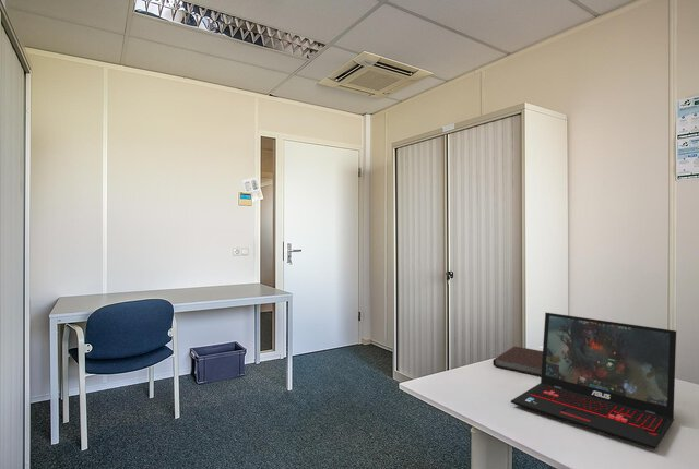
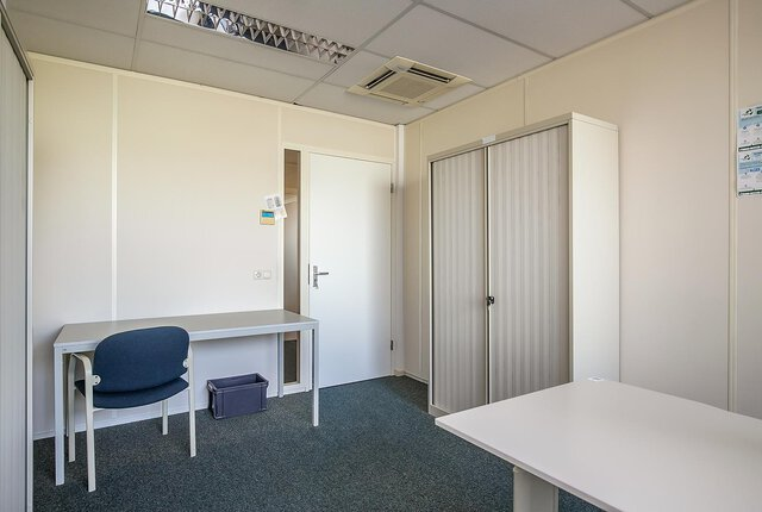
- notebook [491,346,543,377]
- laptop [510,311,677,450]
